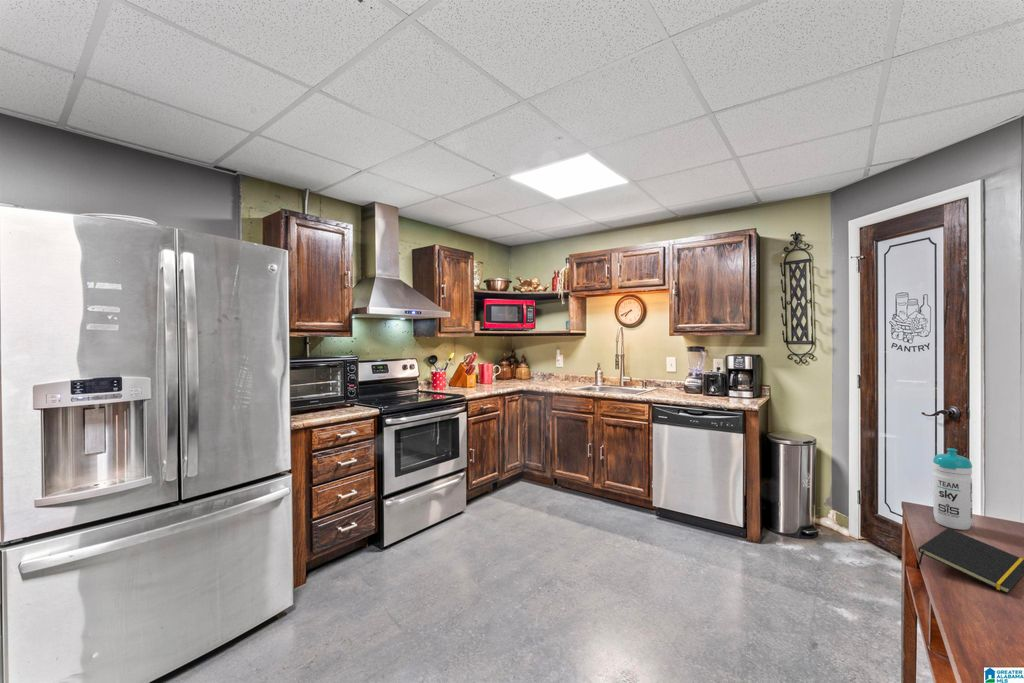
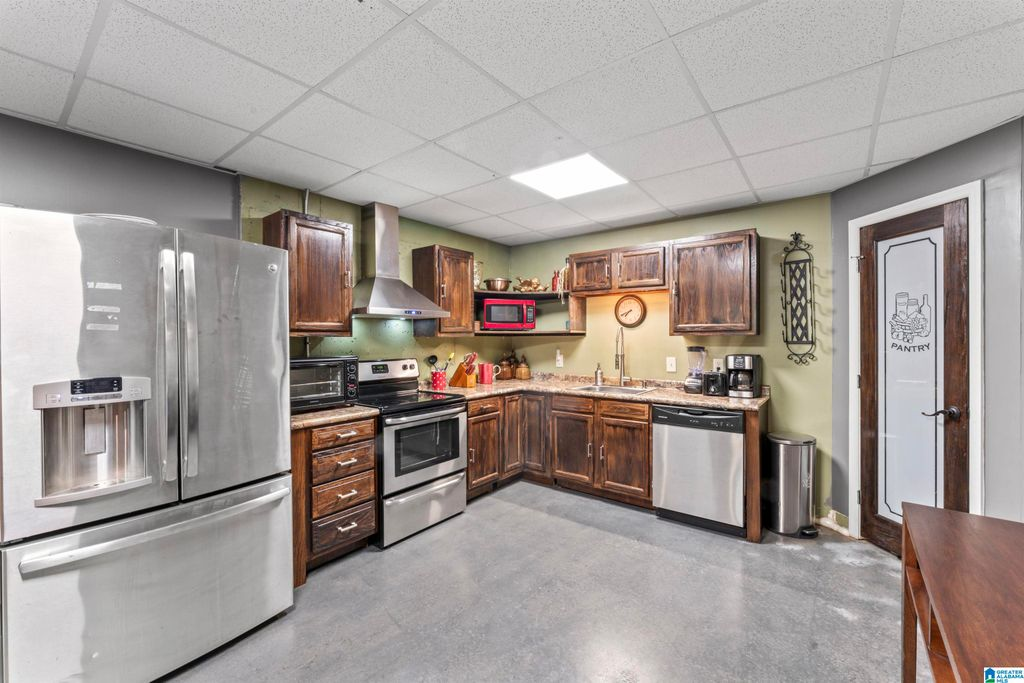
- notepad [917,527,1024,595]
- water bottle [932,447,973,531]
